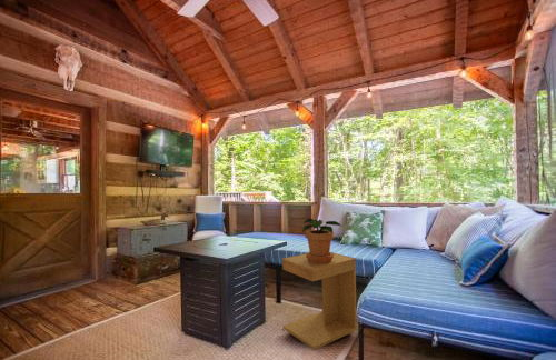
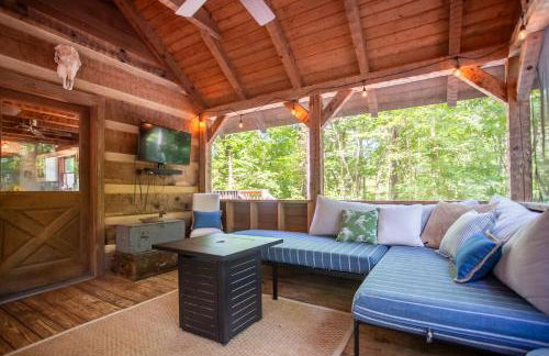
- potted plant [301,218,342,264]
- side table [281,251,358,351]
